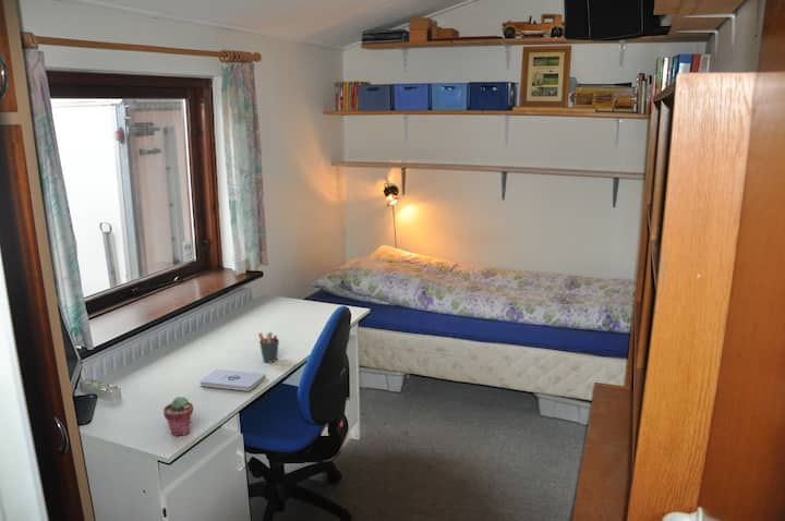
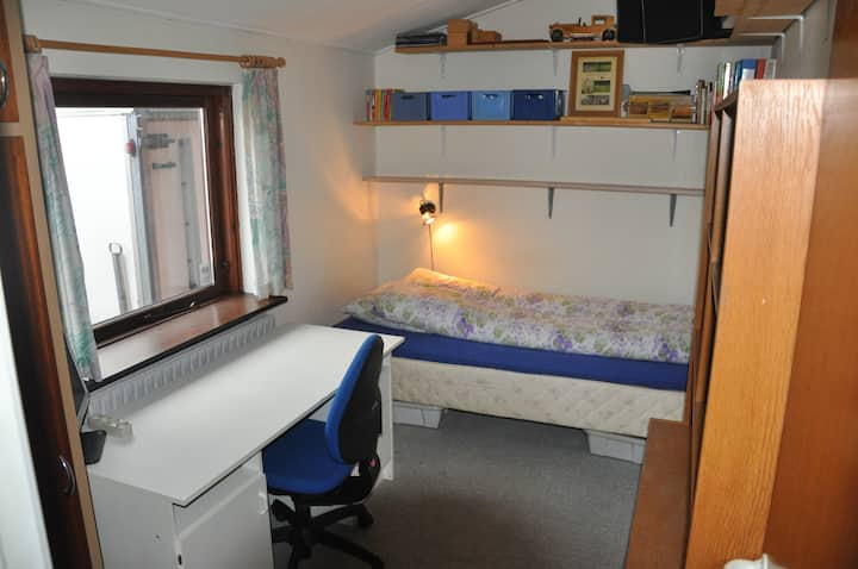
- potted succulent [162,396,194,437]
- pen holder [257,331,280,363]
- notepad [198,368,267,392]
